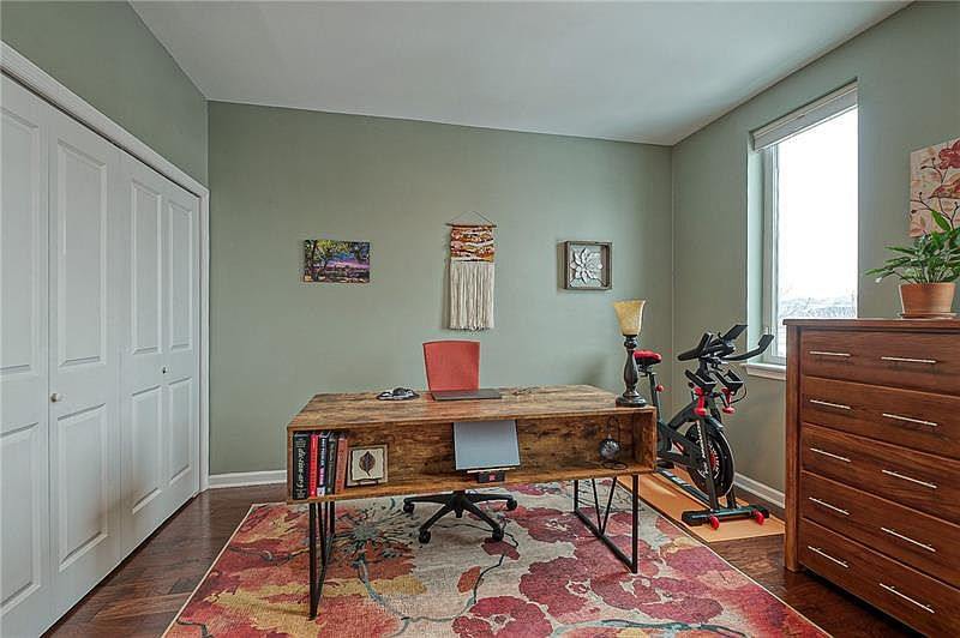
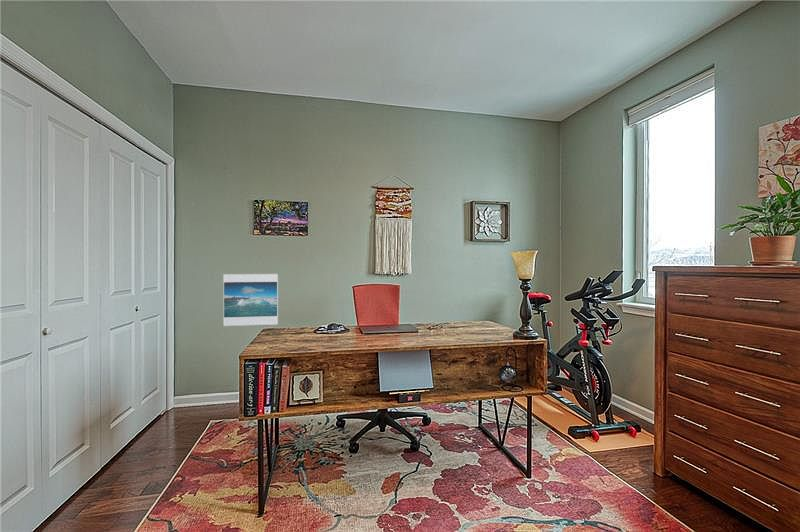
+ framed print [222,273,279,327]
